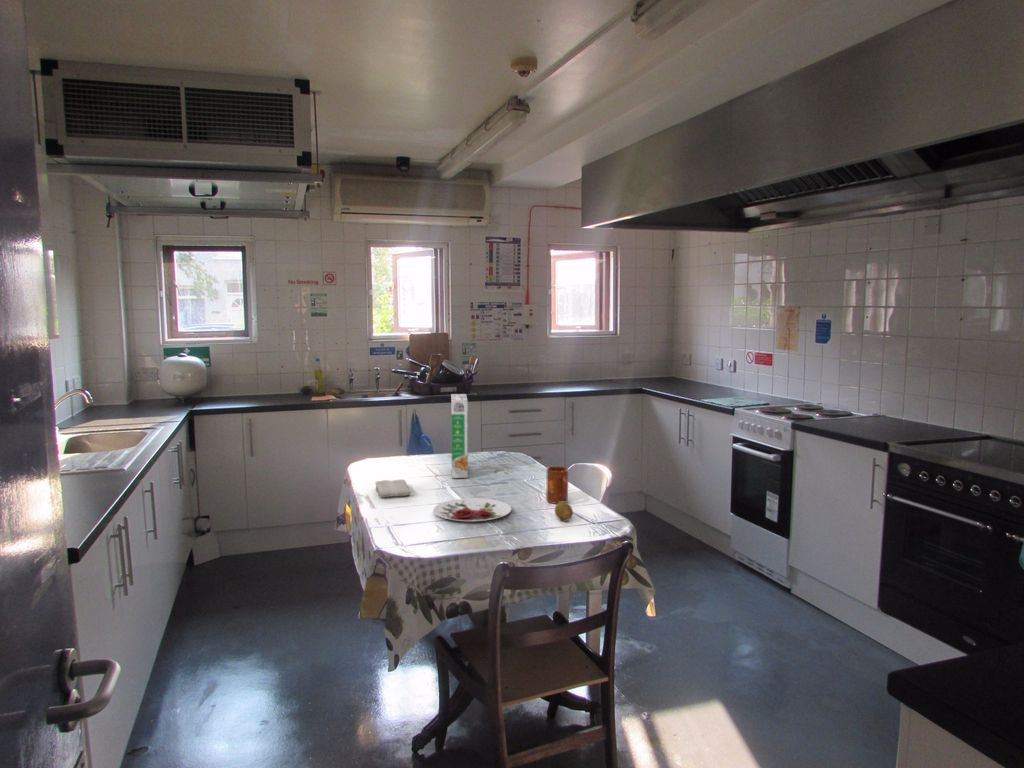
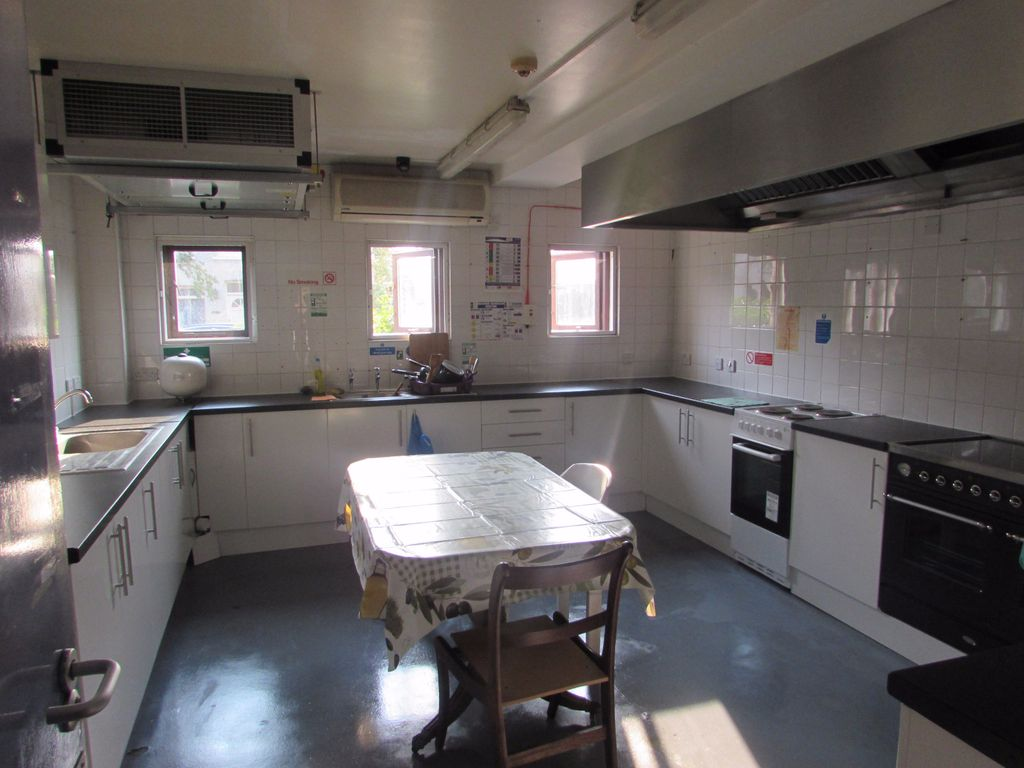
- washcloth [374,478,412,498]
- plate [432,497,512,522]
- fruit [554,502,574,522]
- cereal box [450,393,469,479]
- mug [545,466,569,505]
